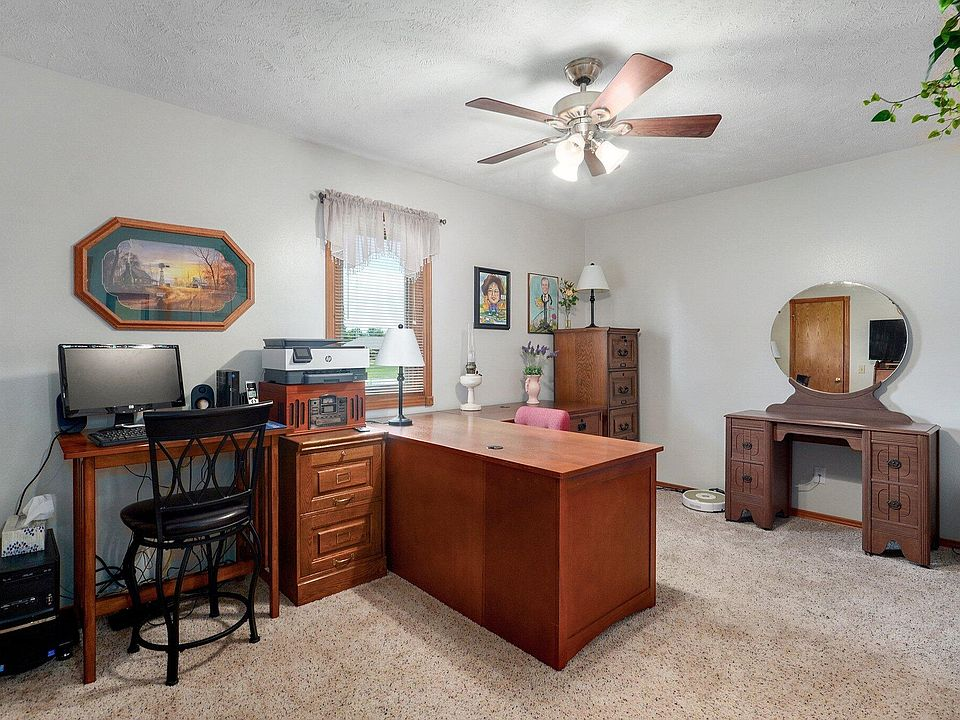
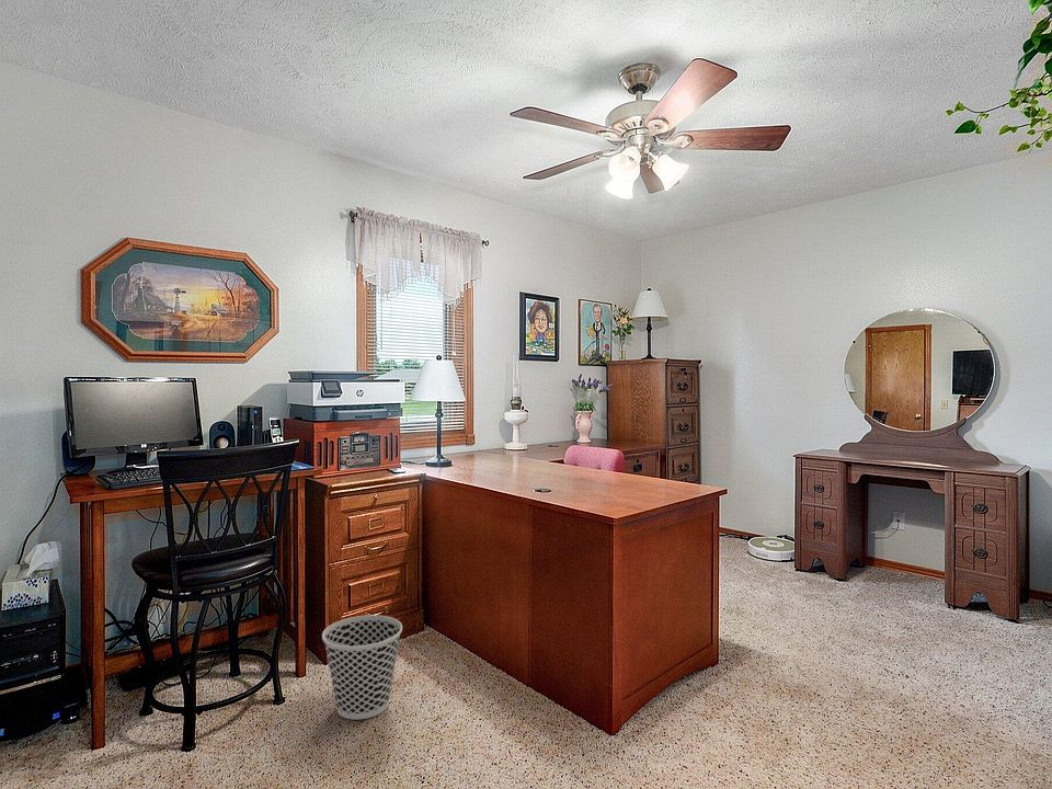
+ wastebasket [321,614,403,721]
